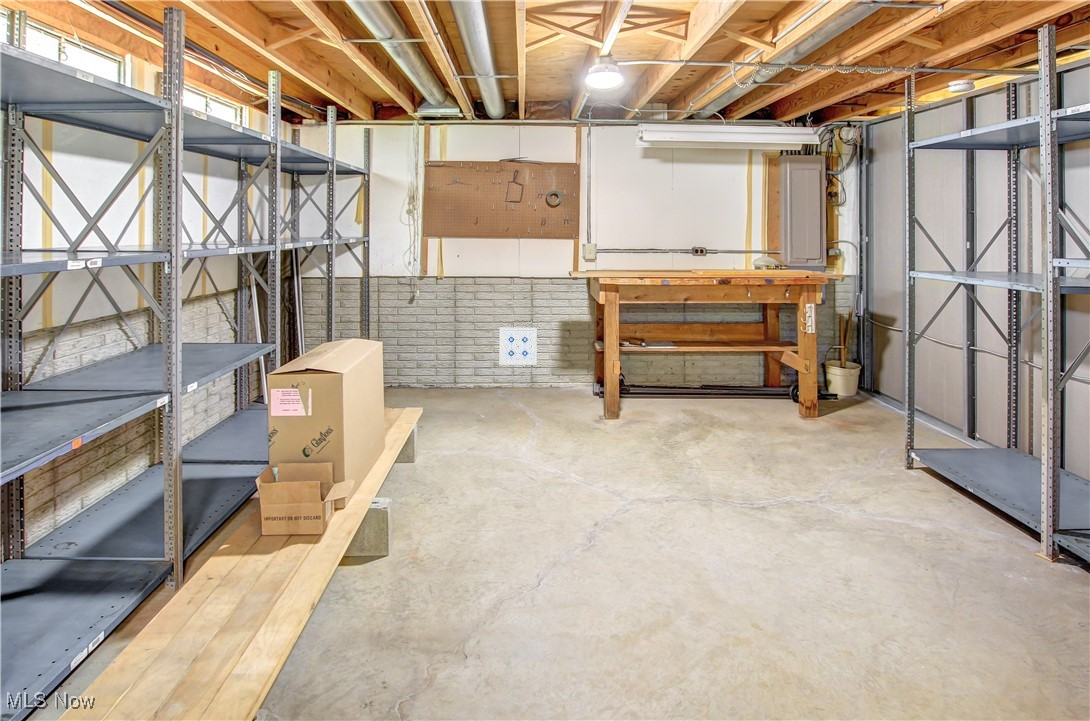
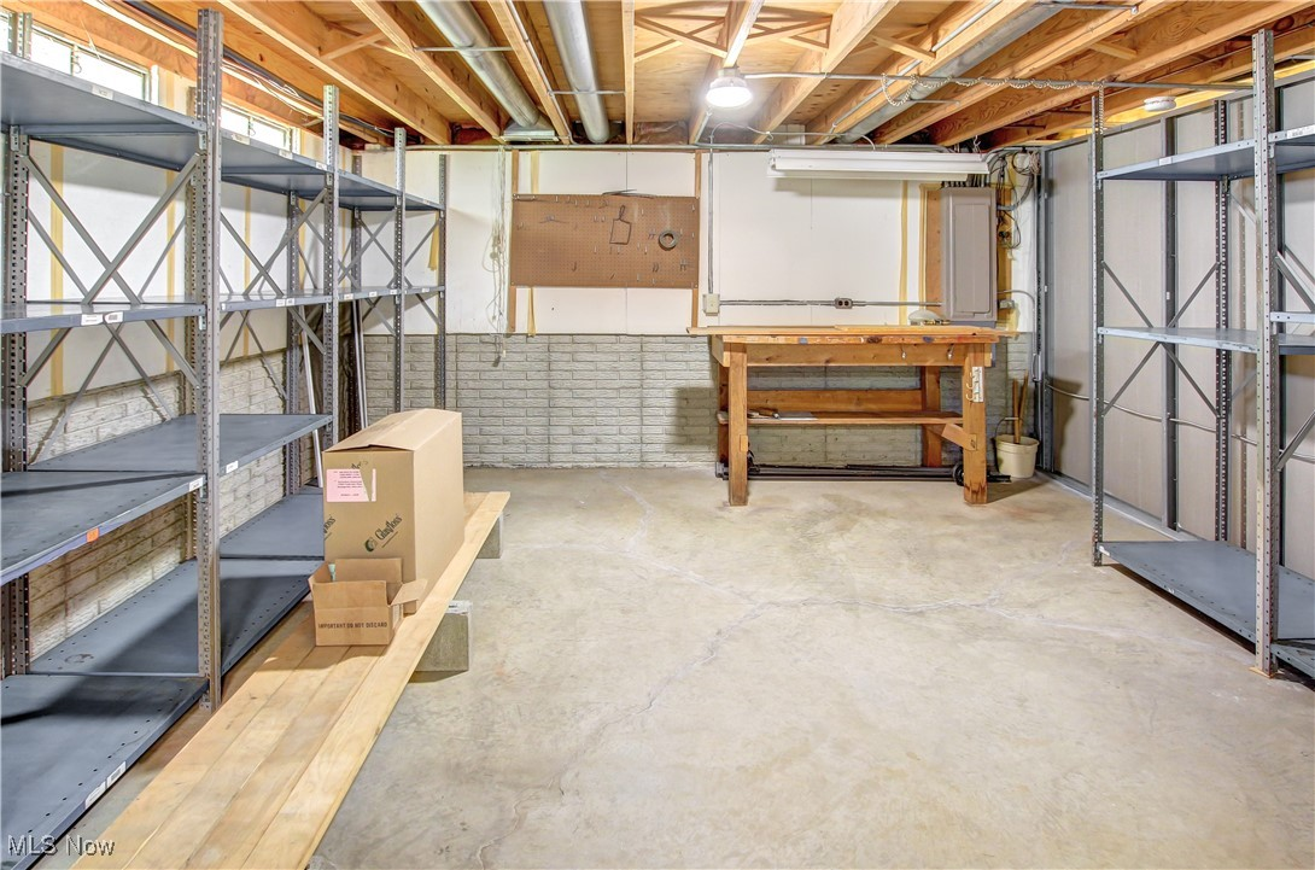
- wall art [499,327,538,366]
